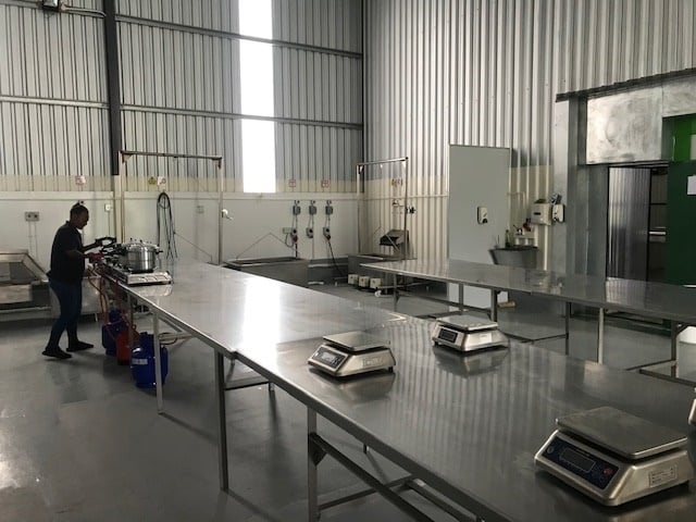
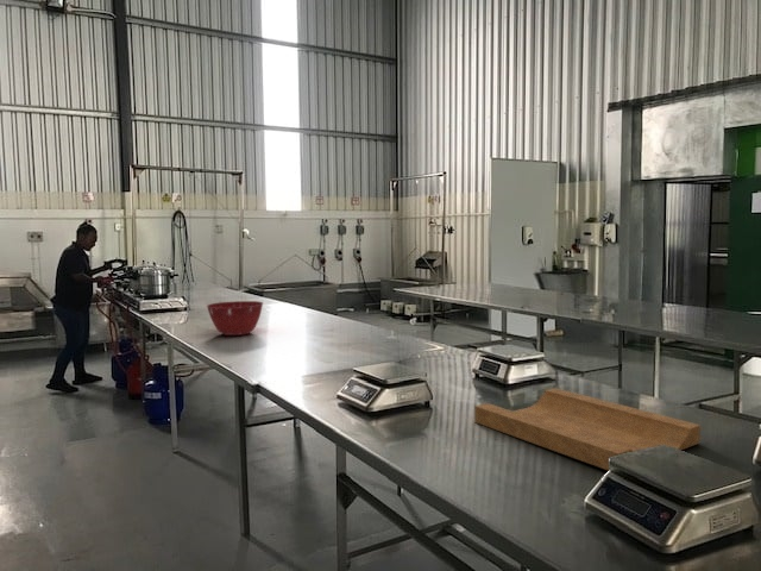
+ cutting board [473,387,702,471]
+ mixing bowl [206,300,264,337]
